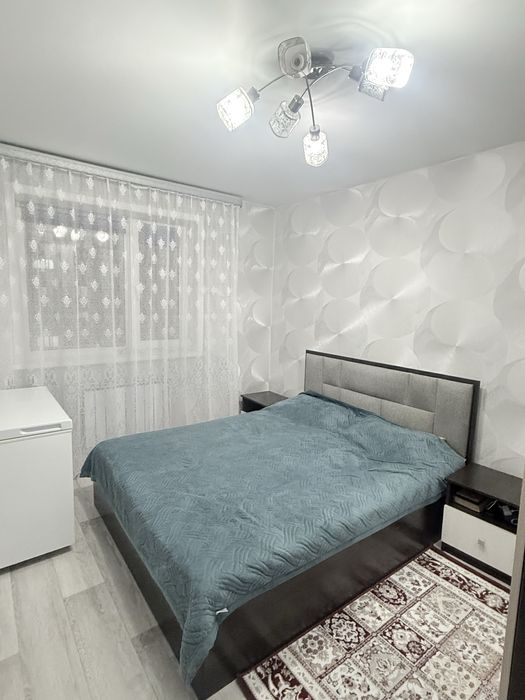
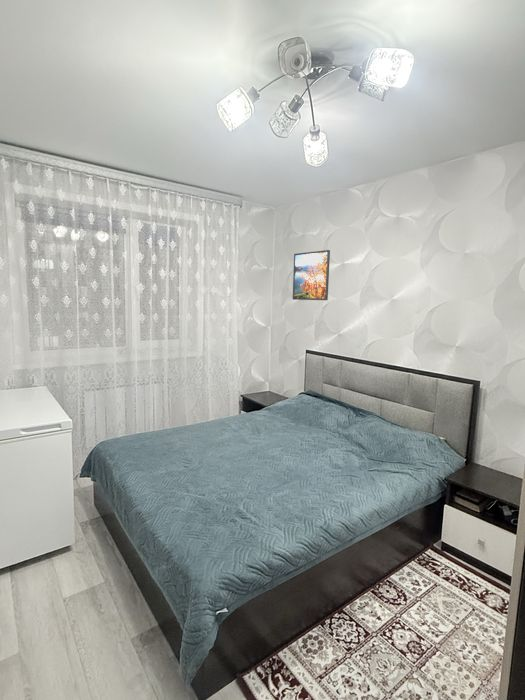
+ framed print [292,249,331,301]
